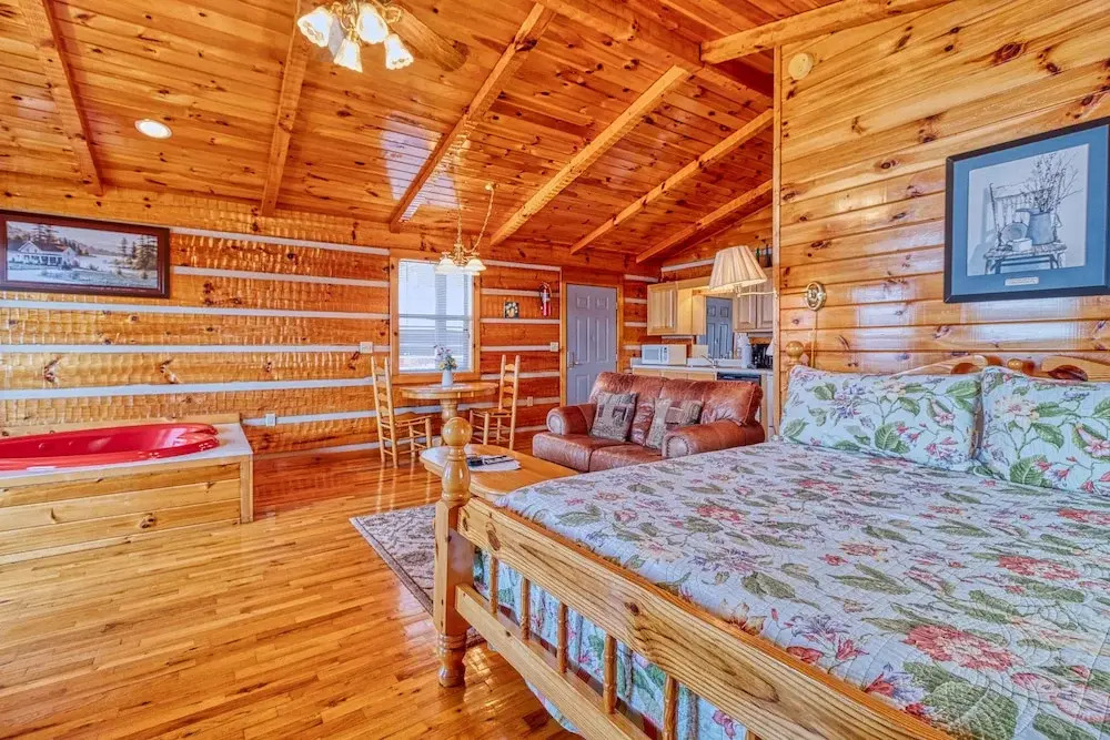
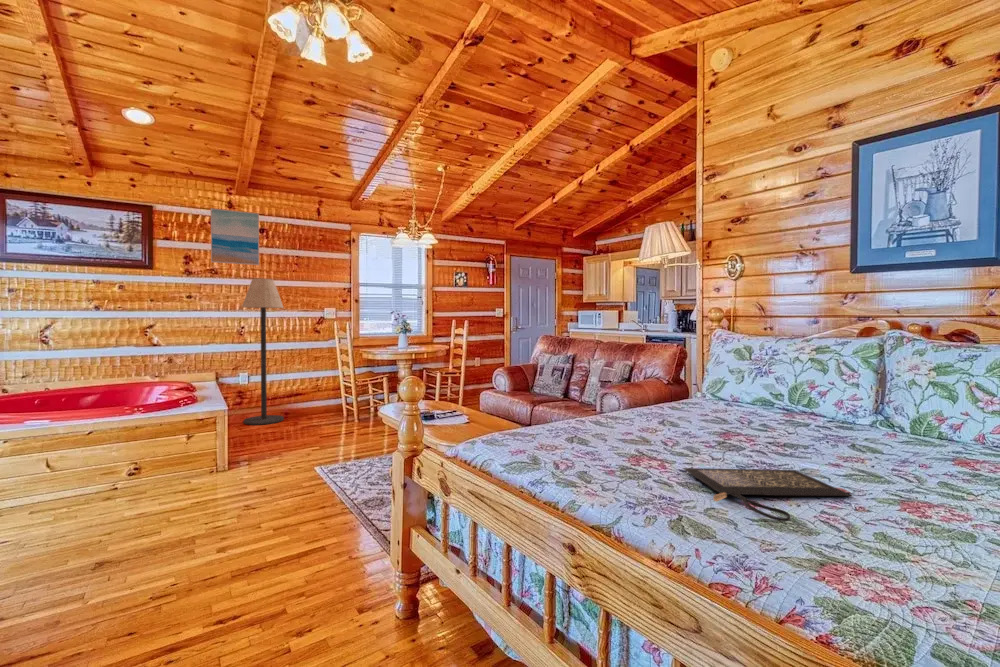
+ clutch bag [682,467,854,523]
+ floor lamp [241,278,285,426]
+ wall art [210,207,260,266]
